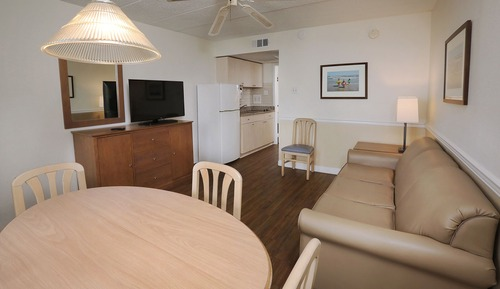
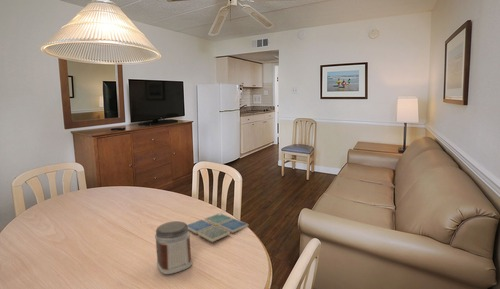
+ jar [154,220,193,275]
+ drink coaster [187,212,249,243]
